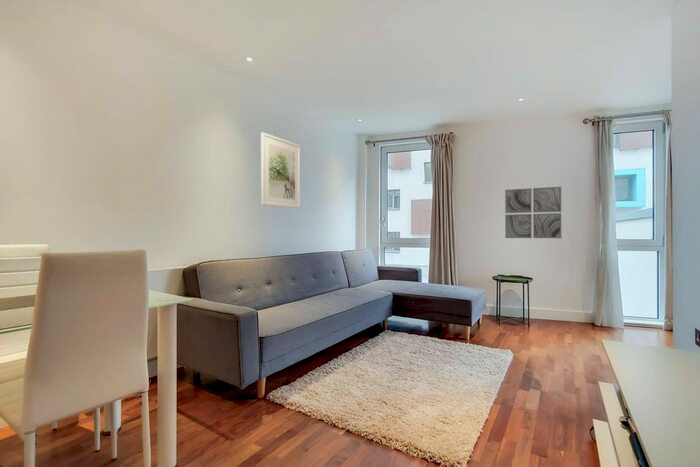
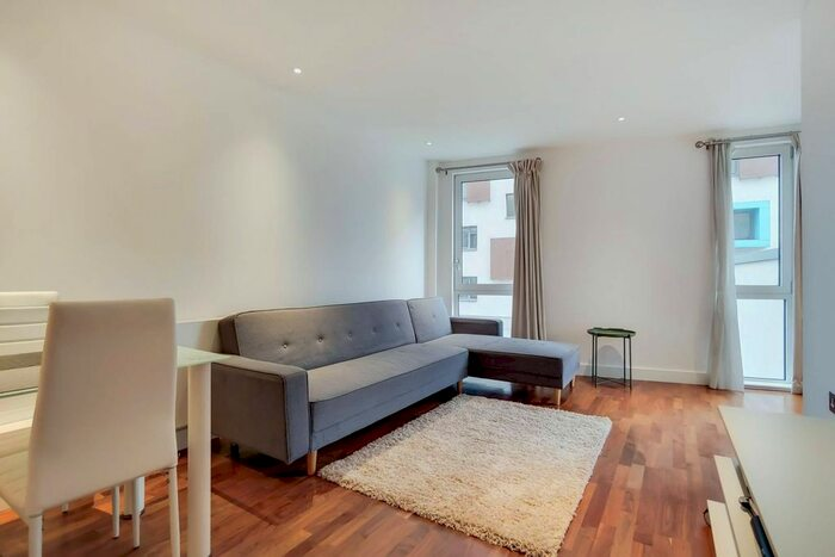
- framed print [260,131,301,209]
- wall art [504,186,562,239]
